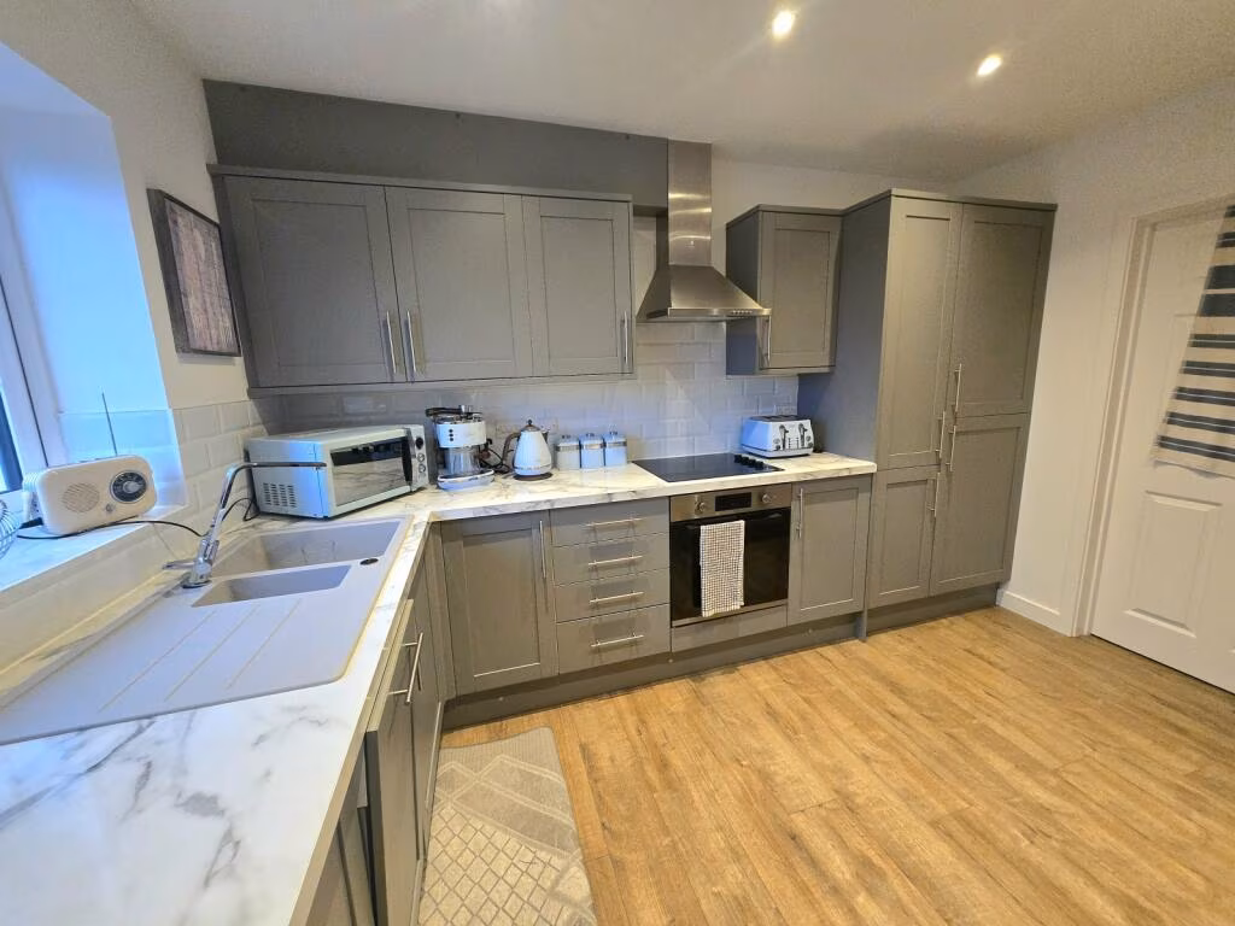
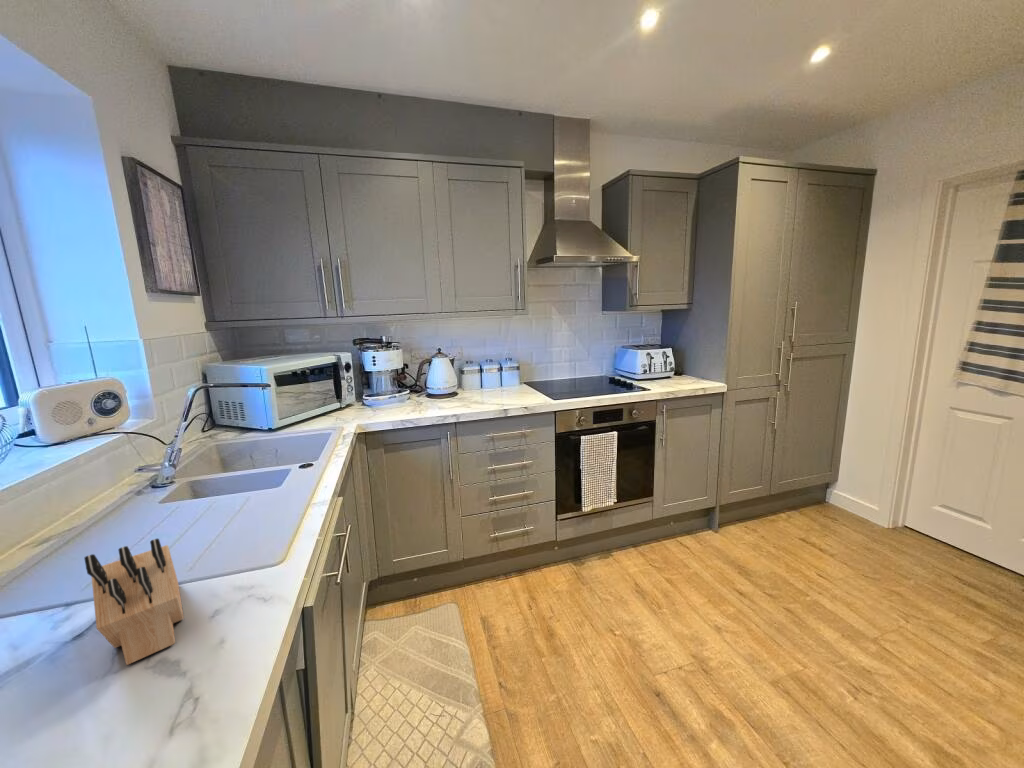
+ knife block [83,538,185,666]
